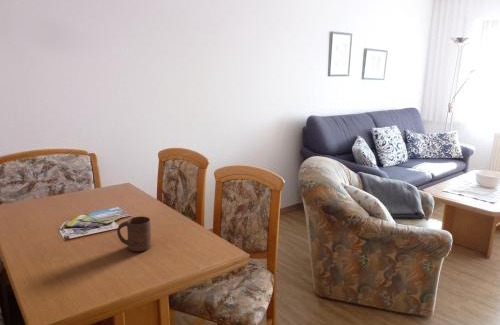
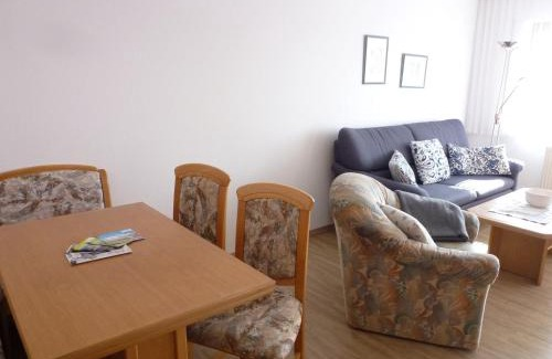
- cup [116,216,152,252]
